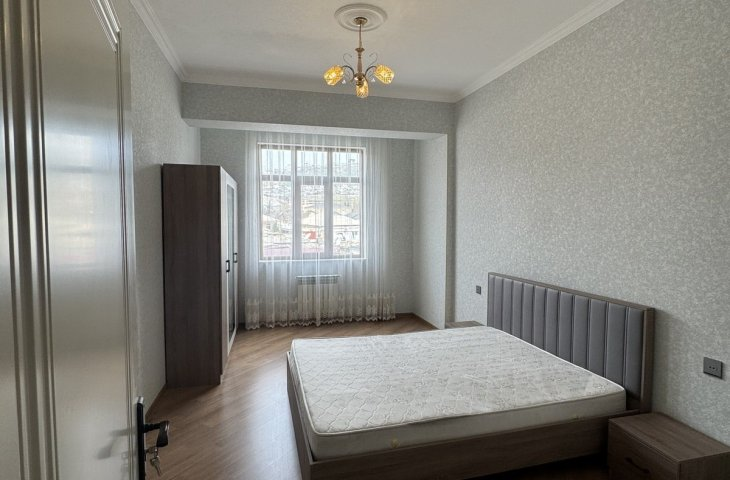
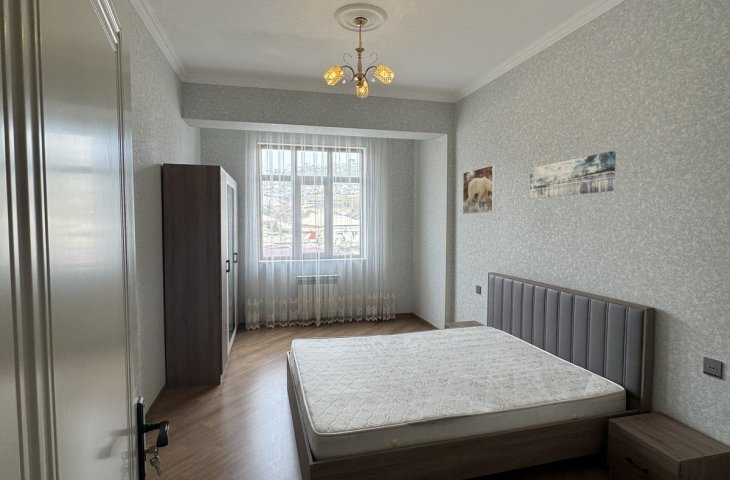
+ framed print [462,164,497,215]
+ wall art [529,150,617,200]
